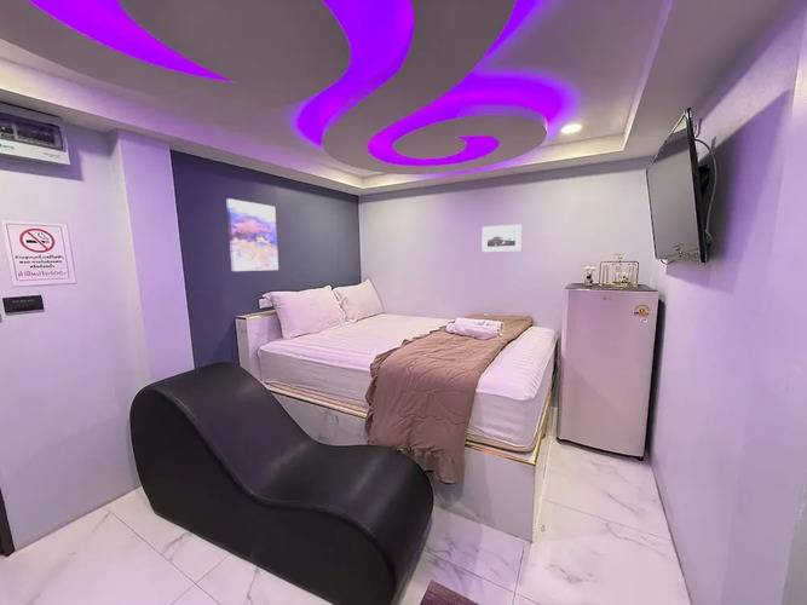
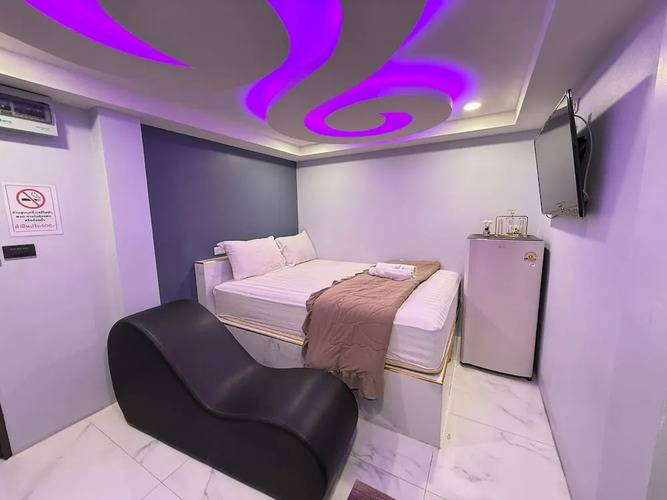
- wall art [225,197,279,272]
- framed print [480,224,523,253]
